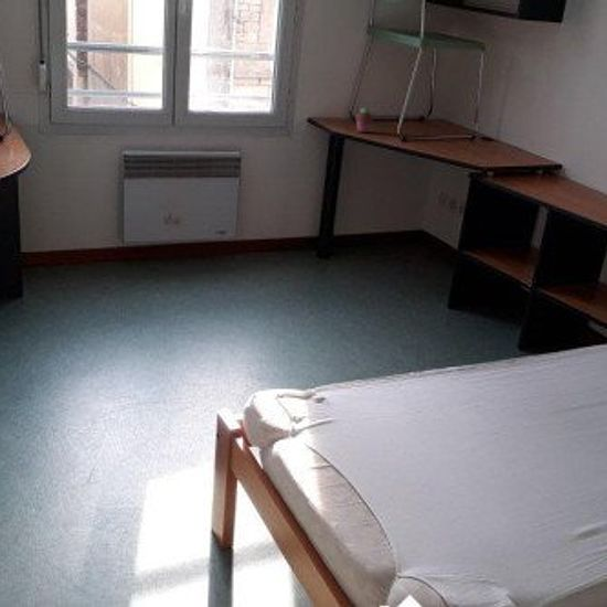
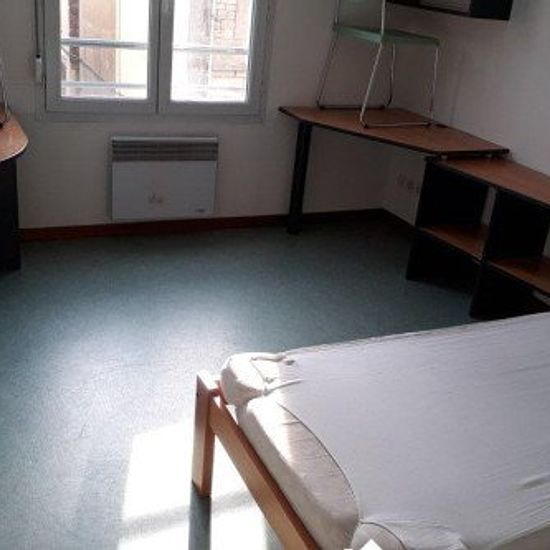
- potted succulent [354,106,374,134]
